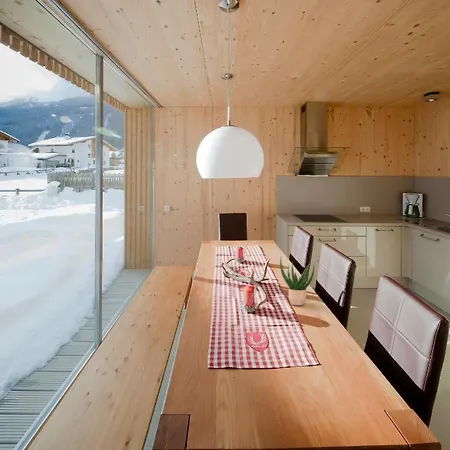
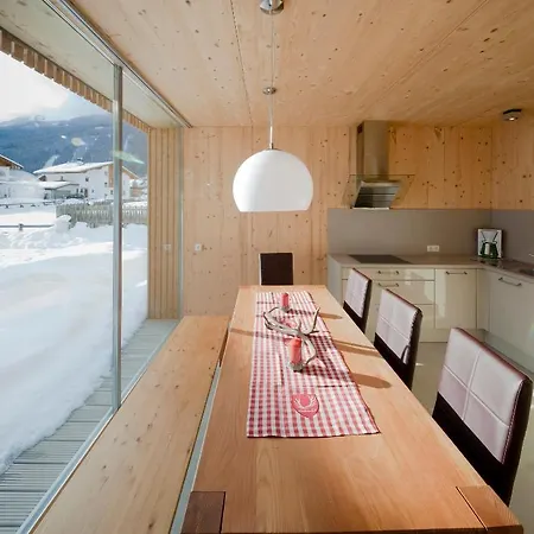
- potted plant [279,257,315,306]
